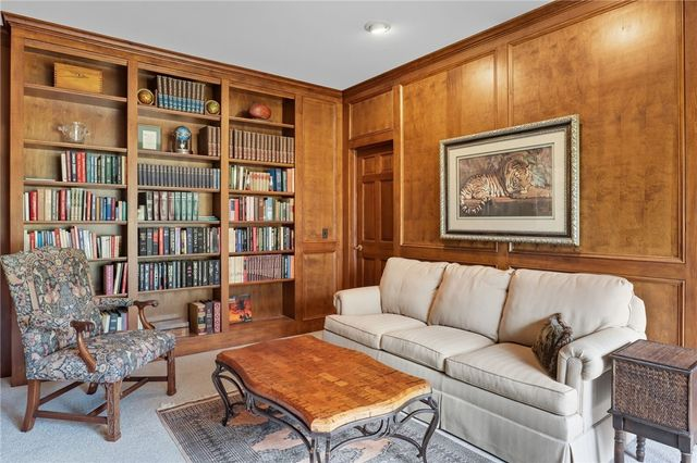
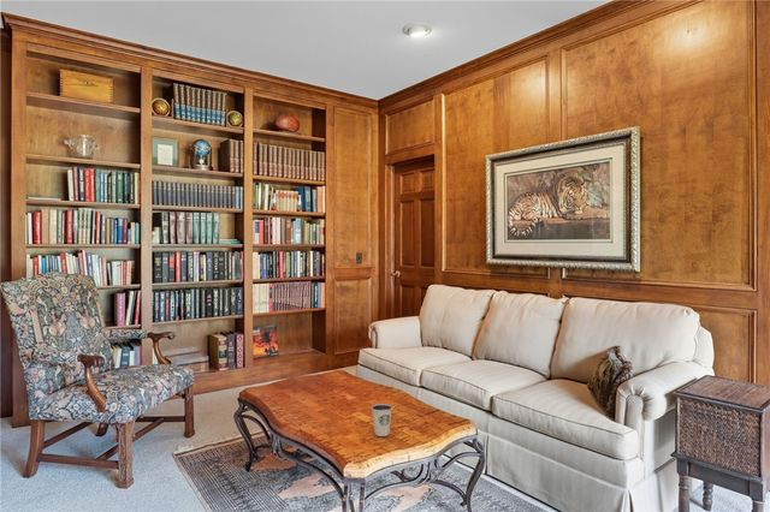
+ dixie cup [371,403,393,437]
